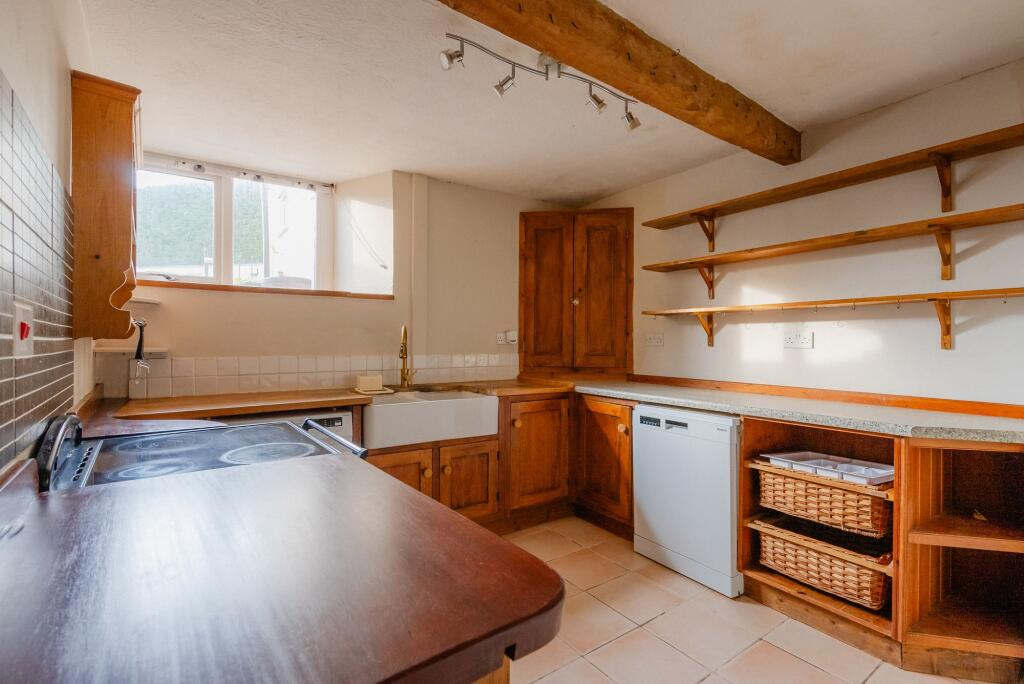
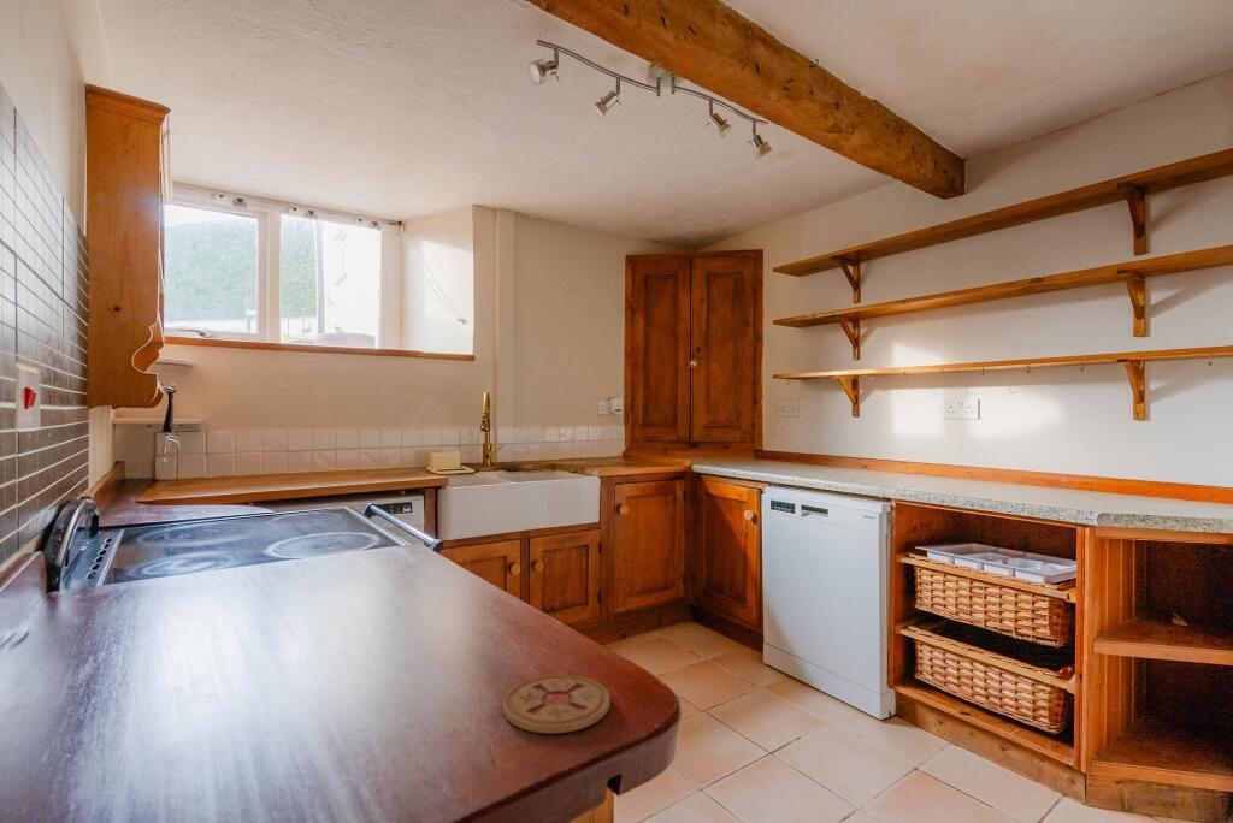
+ coaster [502,674,612,734]
